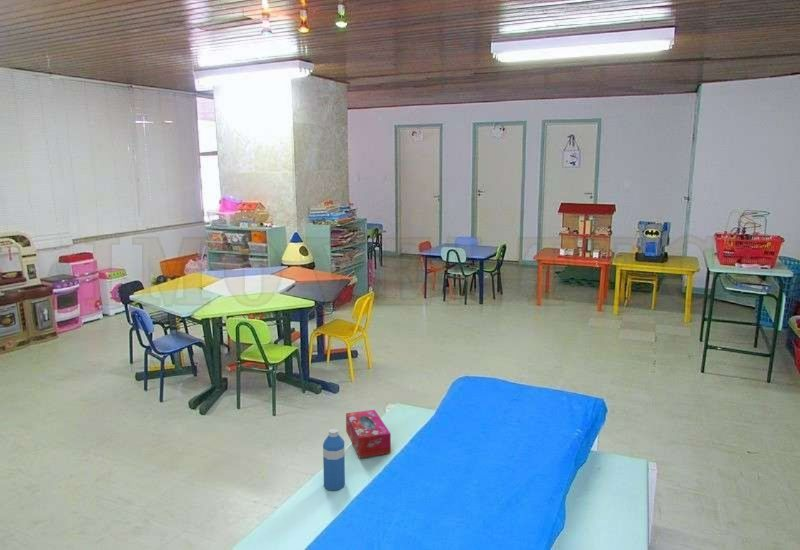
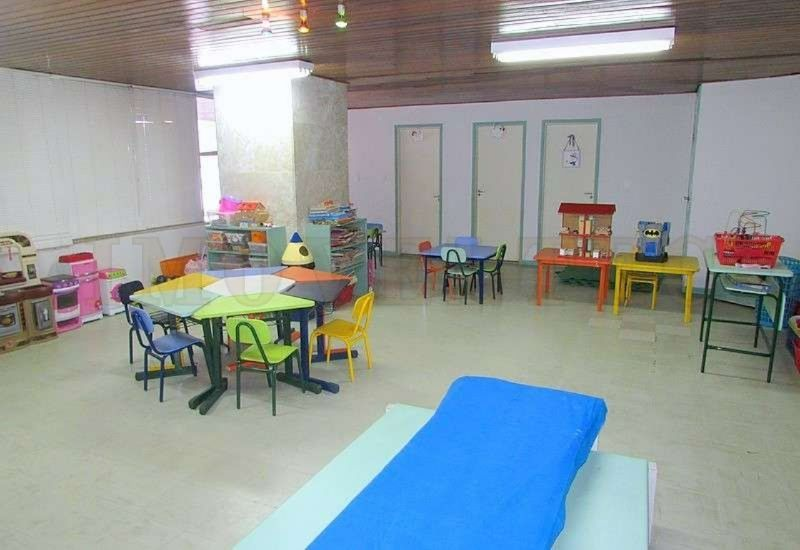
- water bottle [322,428,346,491]
- tissue box [345,409,392,459]
